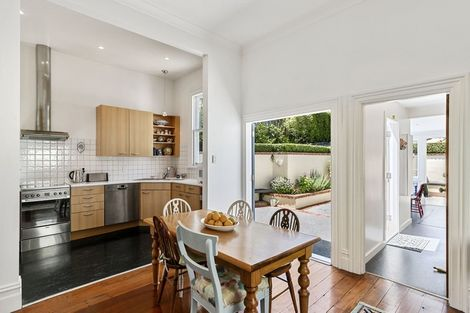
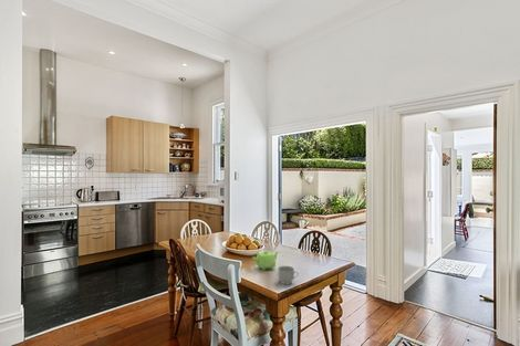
+ teapot [251,250,280,272]
+ mug [277,265,300,285]
